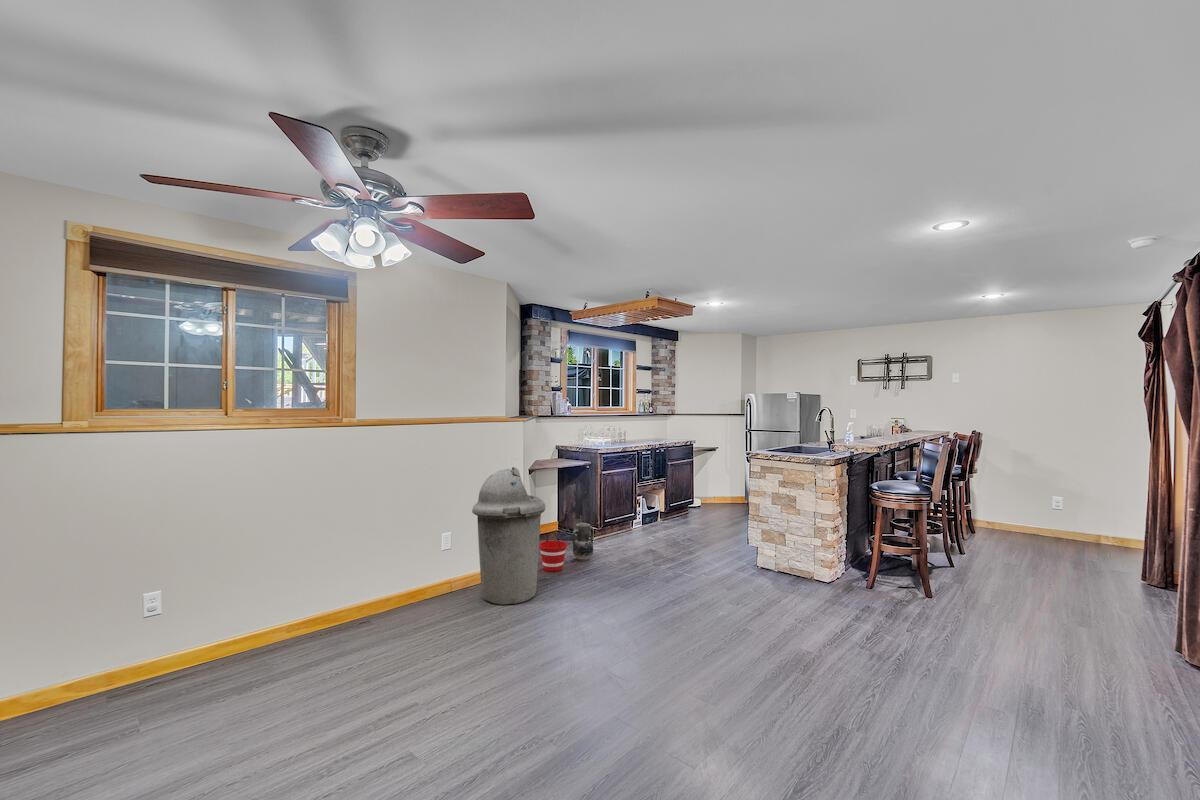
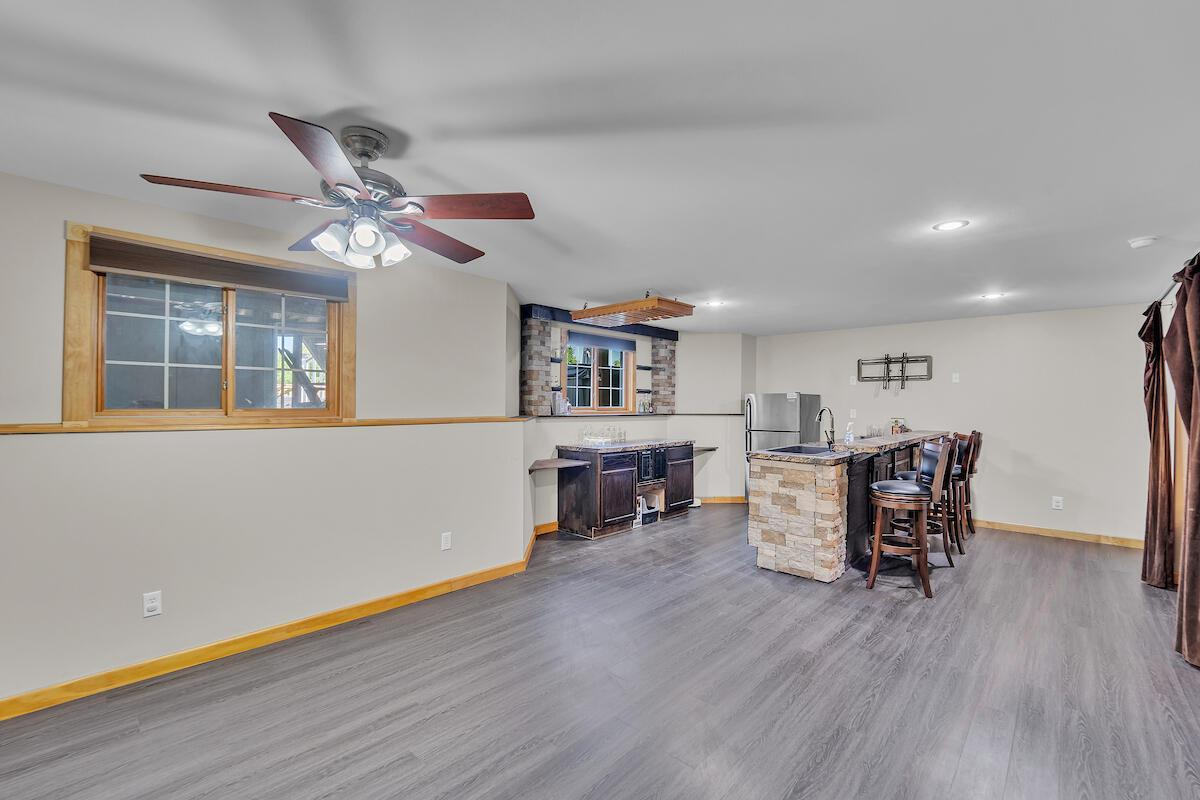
- bucket [539,531,568,573]
- trash can [471,466,547,606]
- ceramic jug [571,522,595,562]
